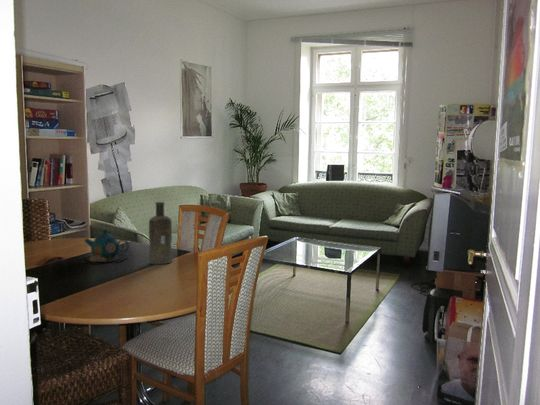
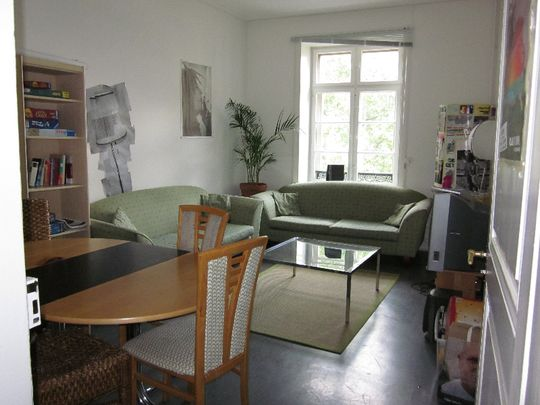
- teapot [78,228,130,265]
- bottle [148,201,173,265]
